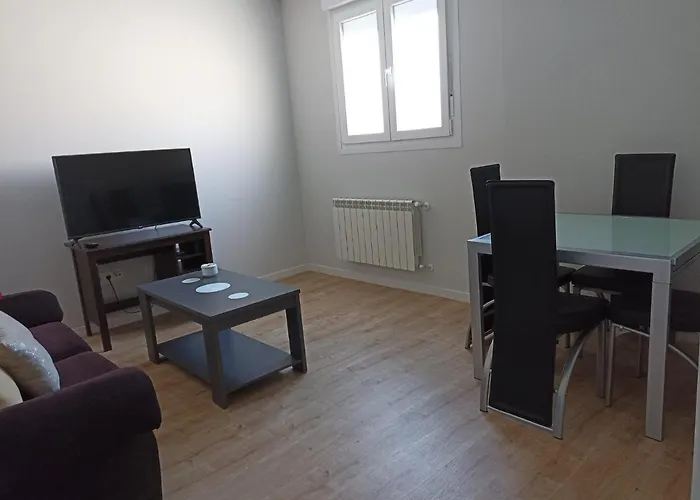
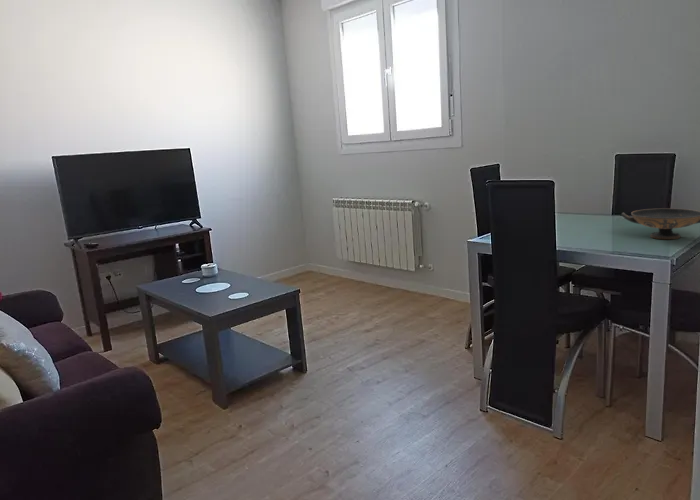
+ decorative bowl [621,207,700,240]
